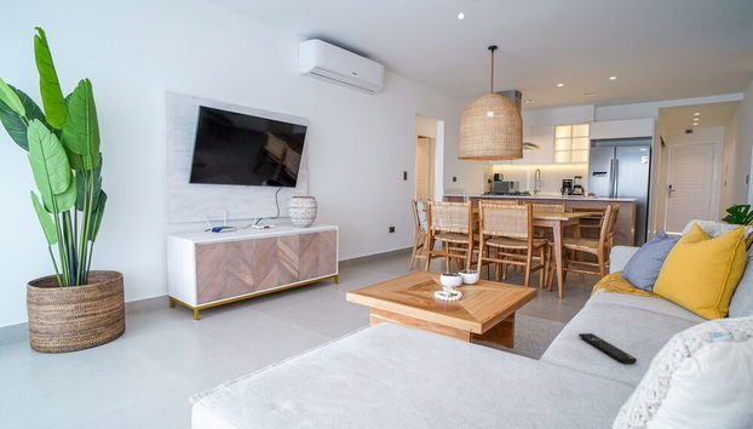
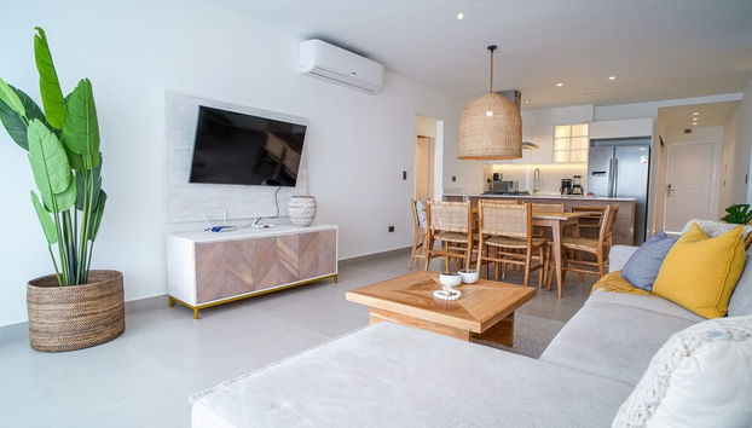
- remote control [577,332,638,365]
